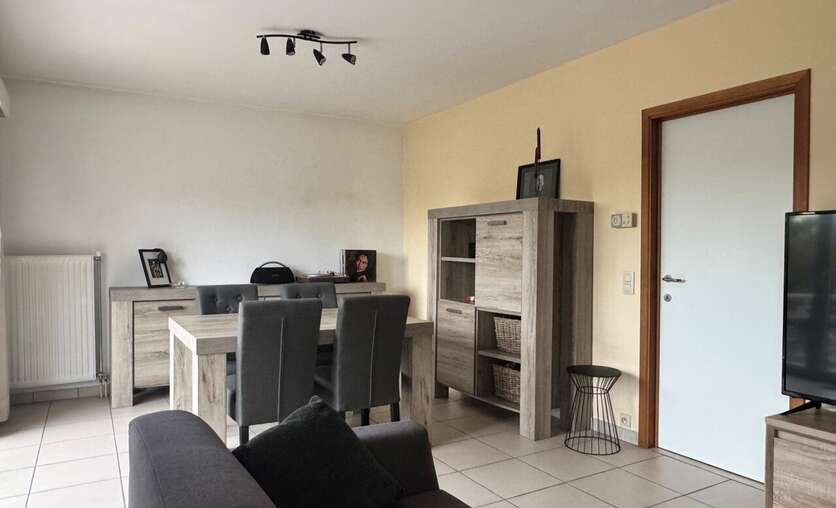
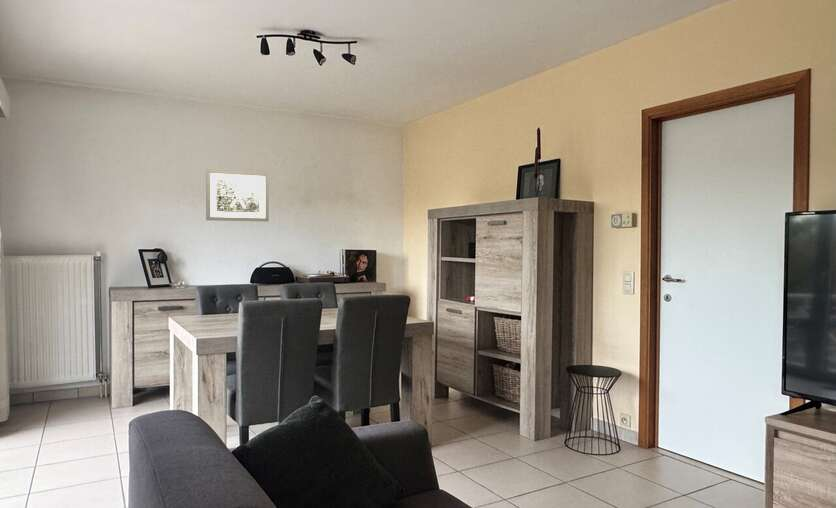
+ wall art [205,168,270,222]
